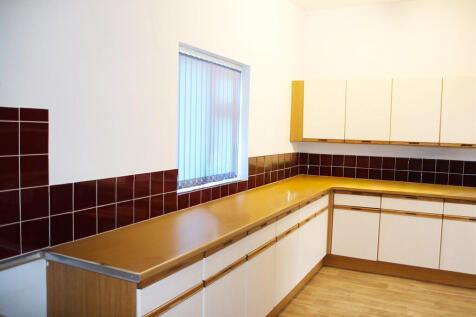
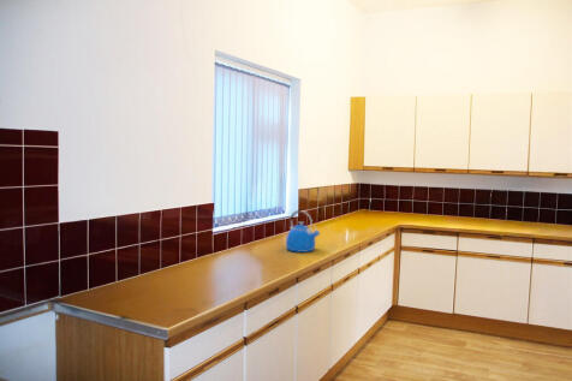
+ kettle [285,209,321,254]
